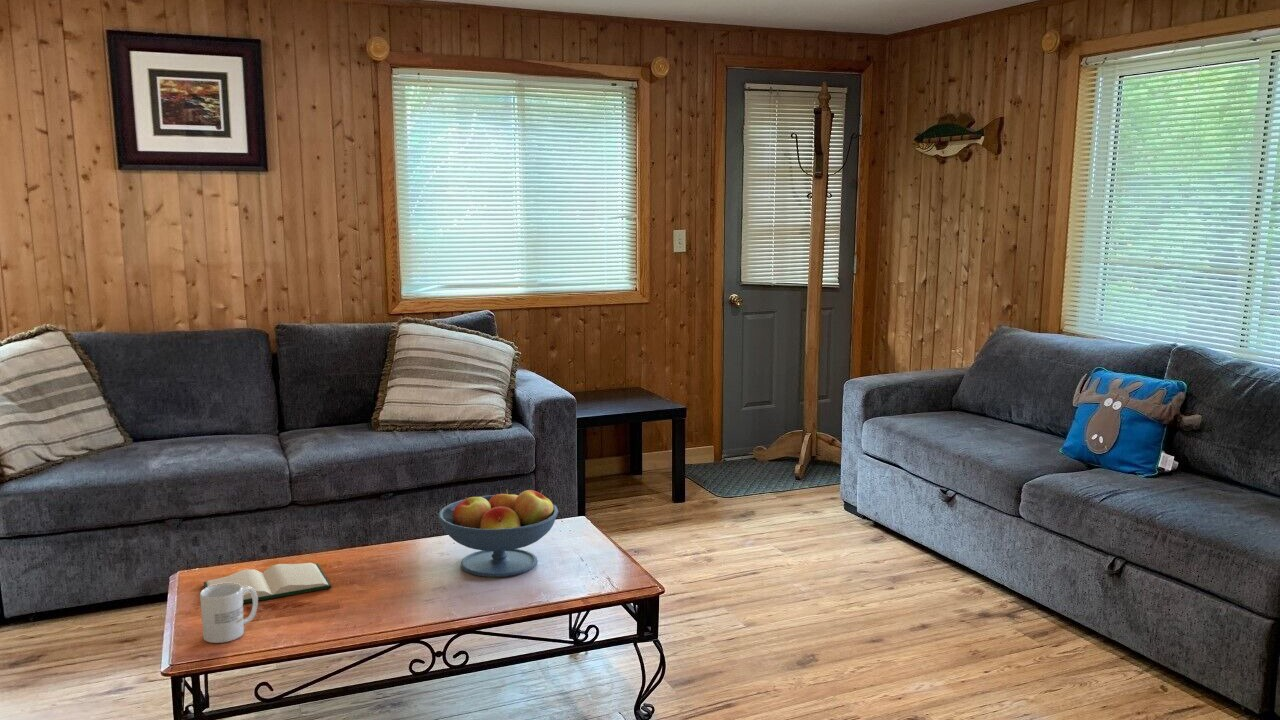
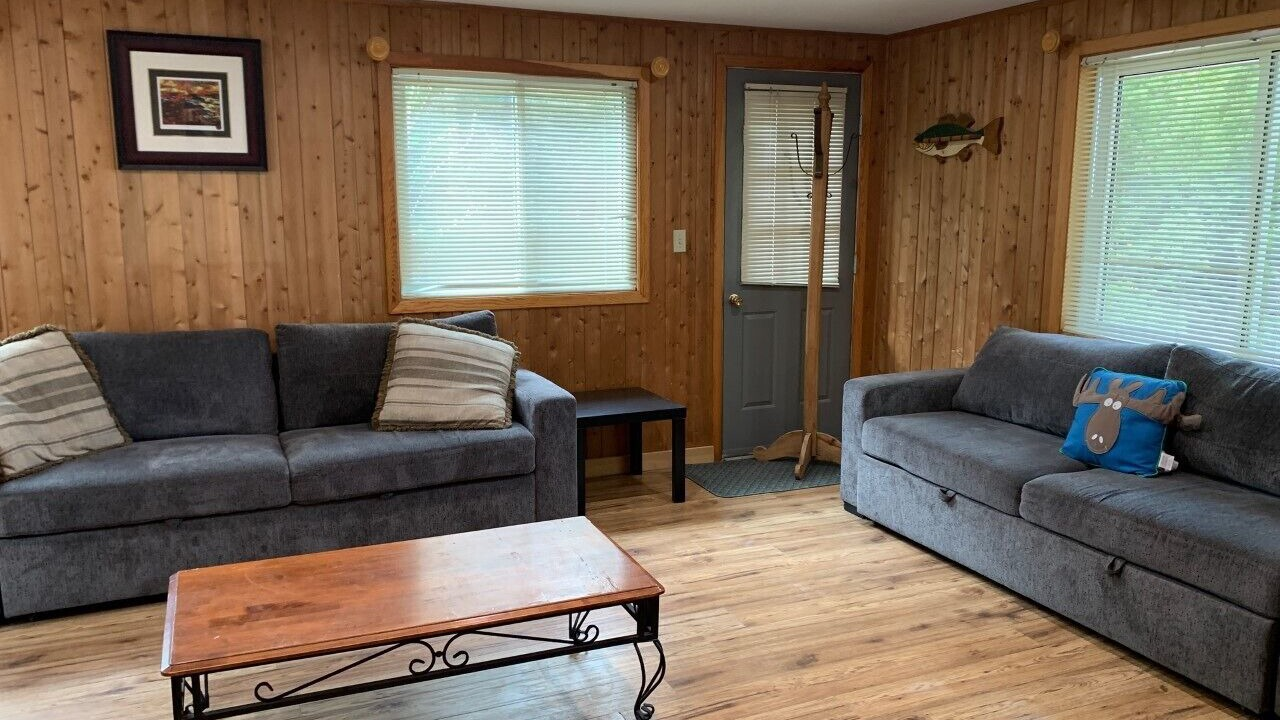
- mug [199,583,259,644]
- fruit bowl [437,488,559,578]
- hardback book [203,562,332,604]
